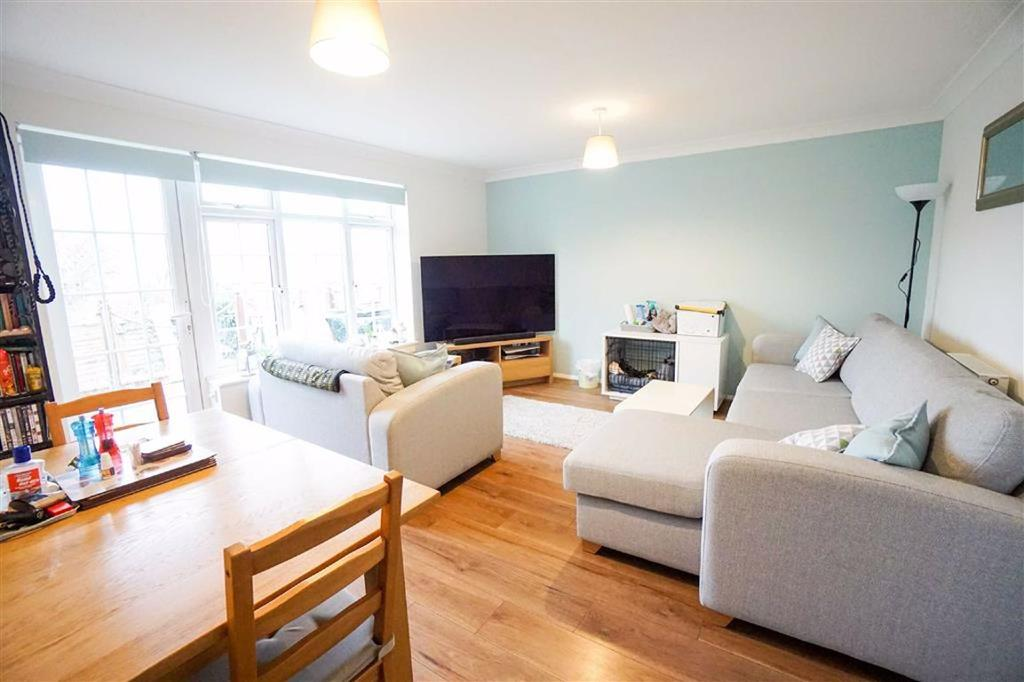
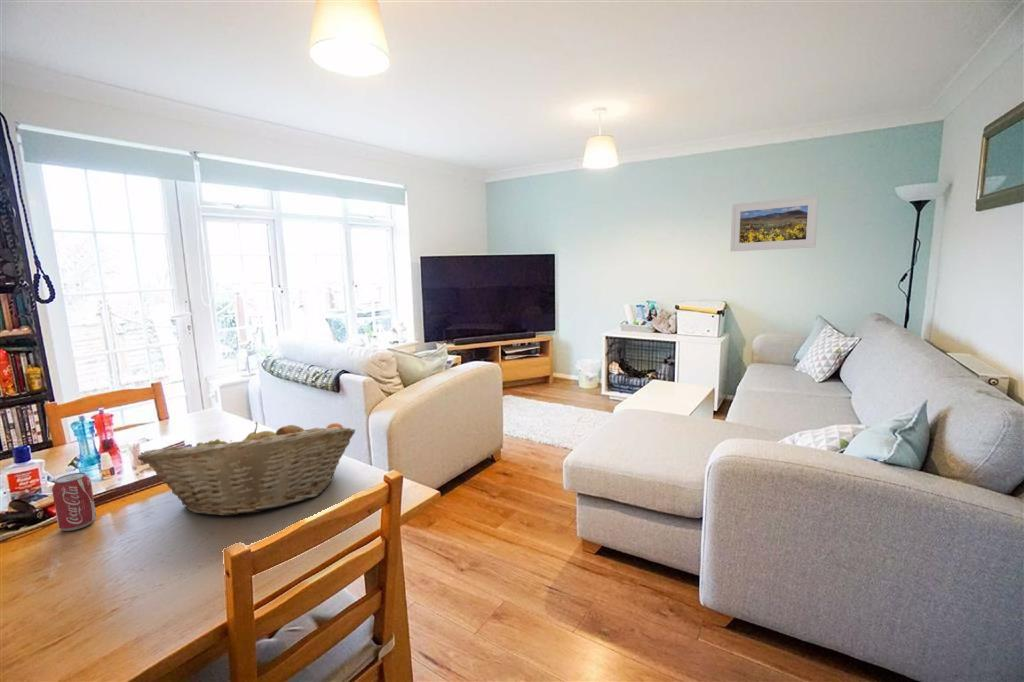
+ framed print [729,195,820,252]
+ beverage can [51,472,97,532]
+ fruit basket [137,421,356,517]
